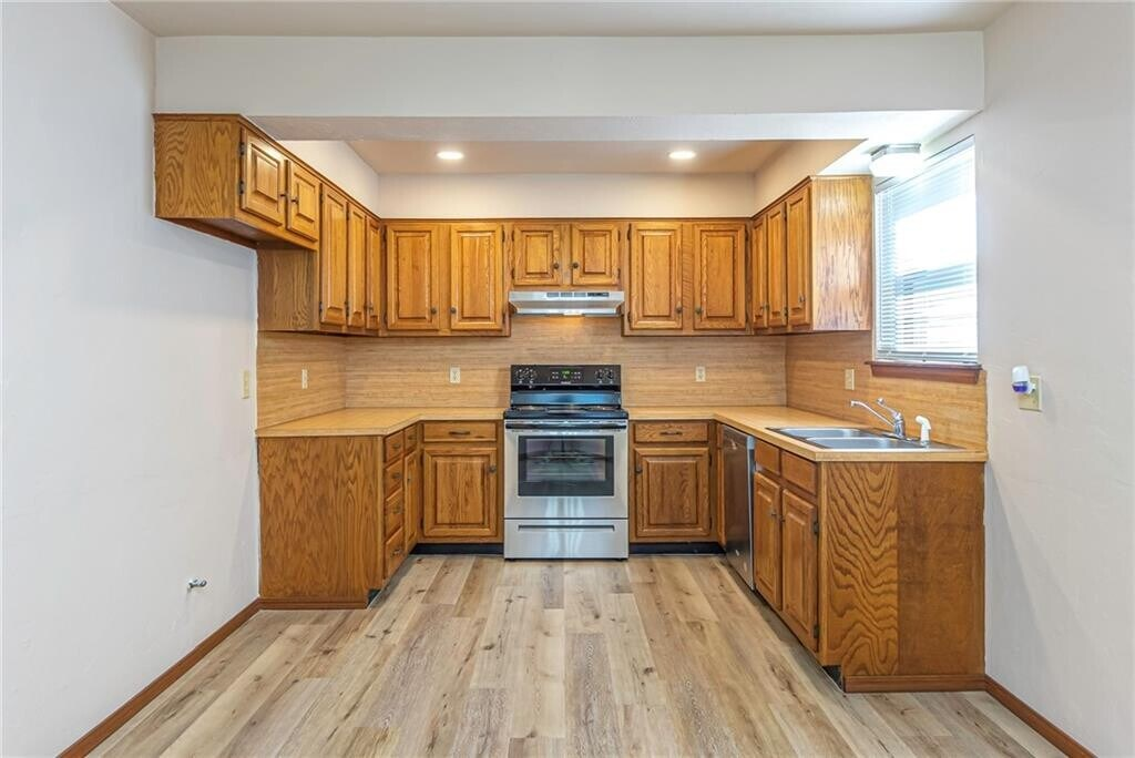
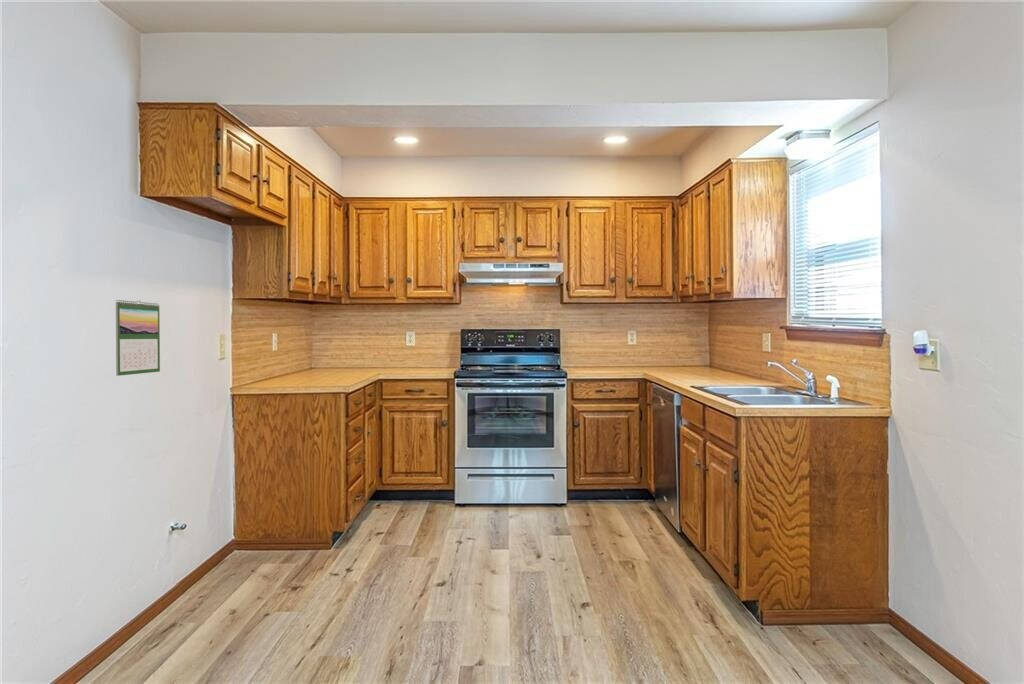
+ calendar [115,299,161,377]
